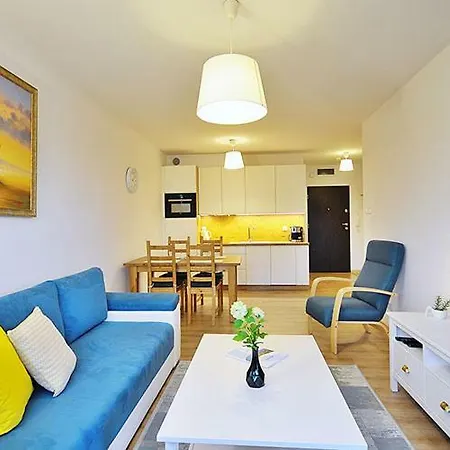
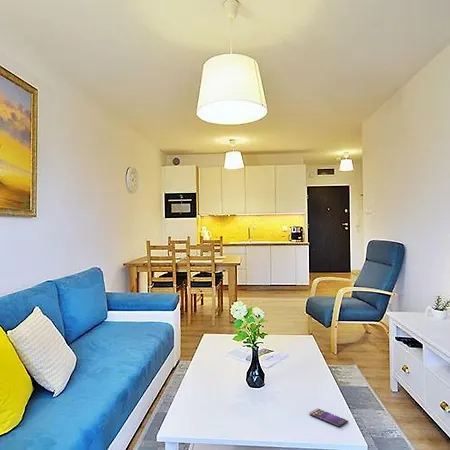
+ smartphone [308,408,349,428]
